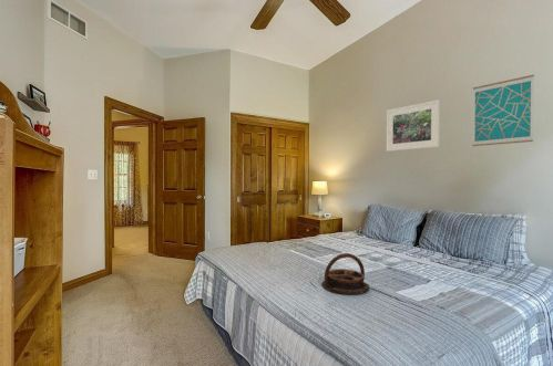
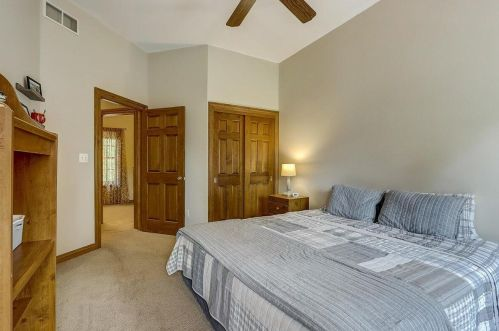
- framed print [386,98,441,153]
- serving tray [321,252,370,295]
- wall art [471,74,535,147]
